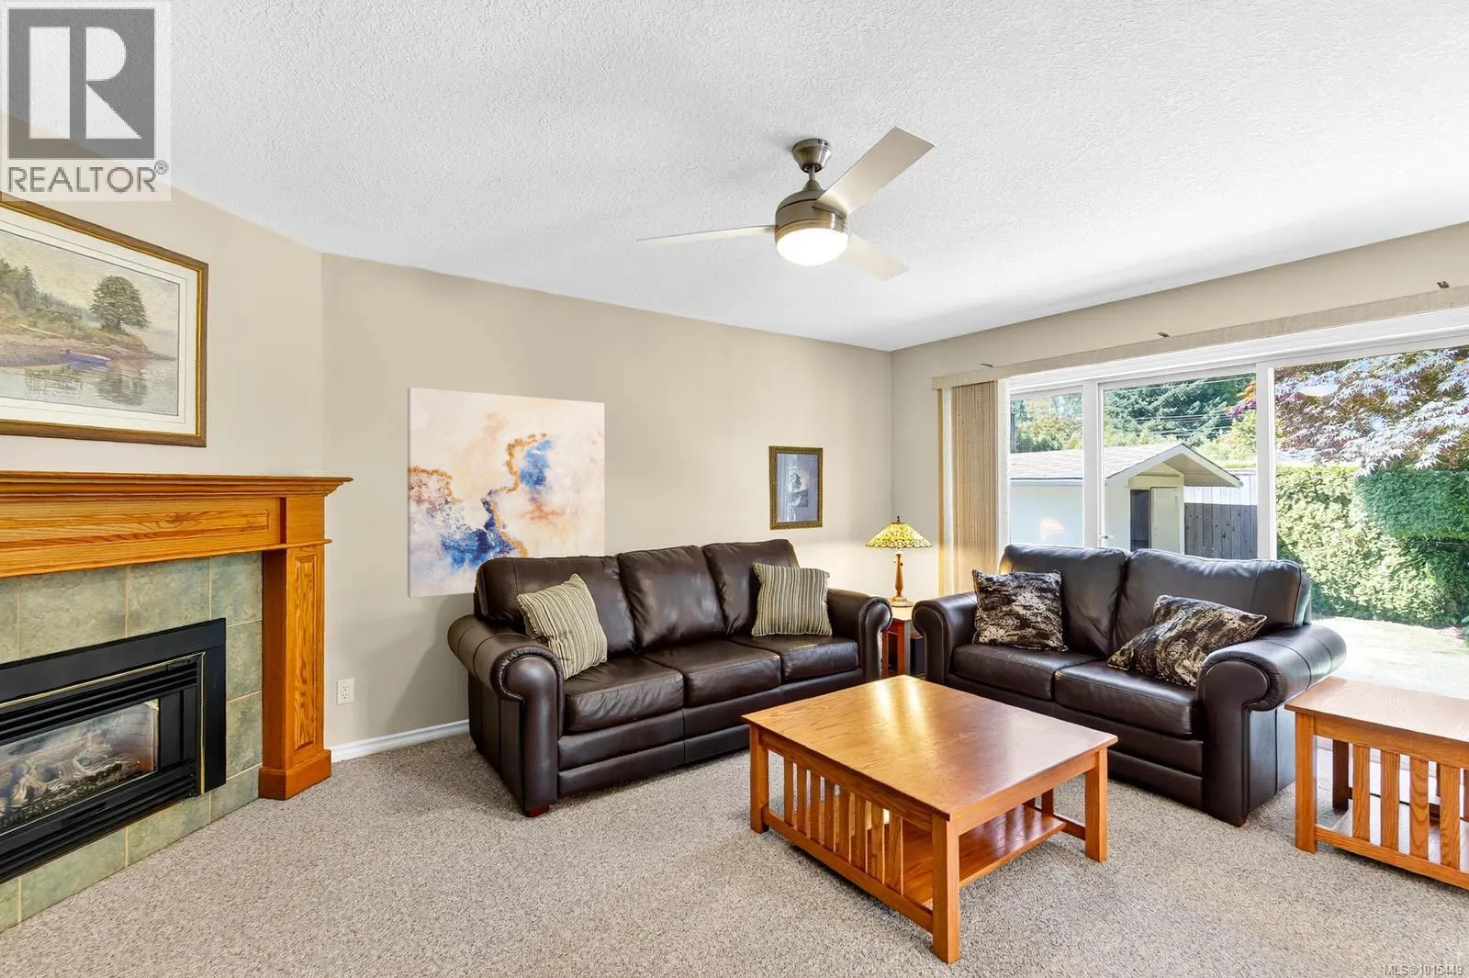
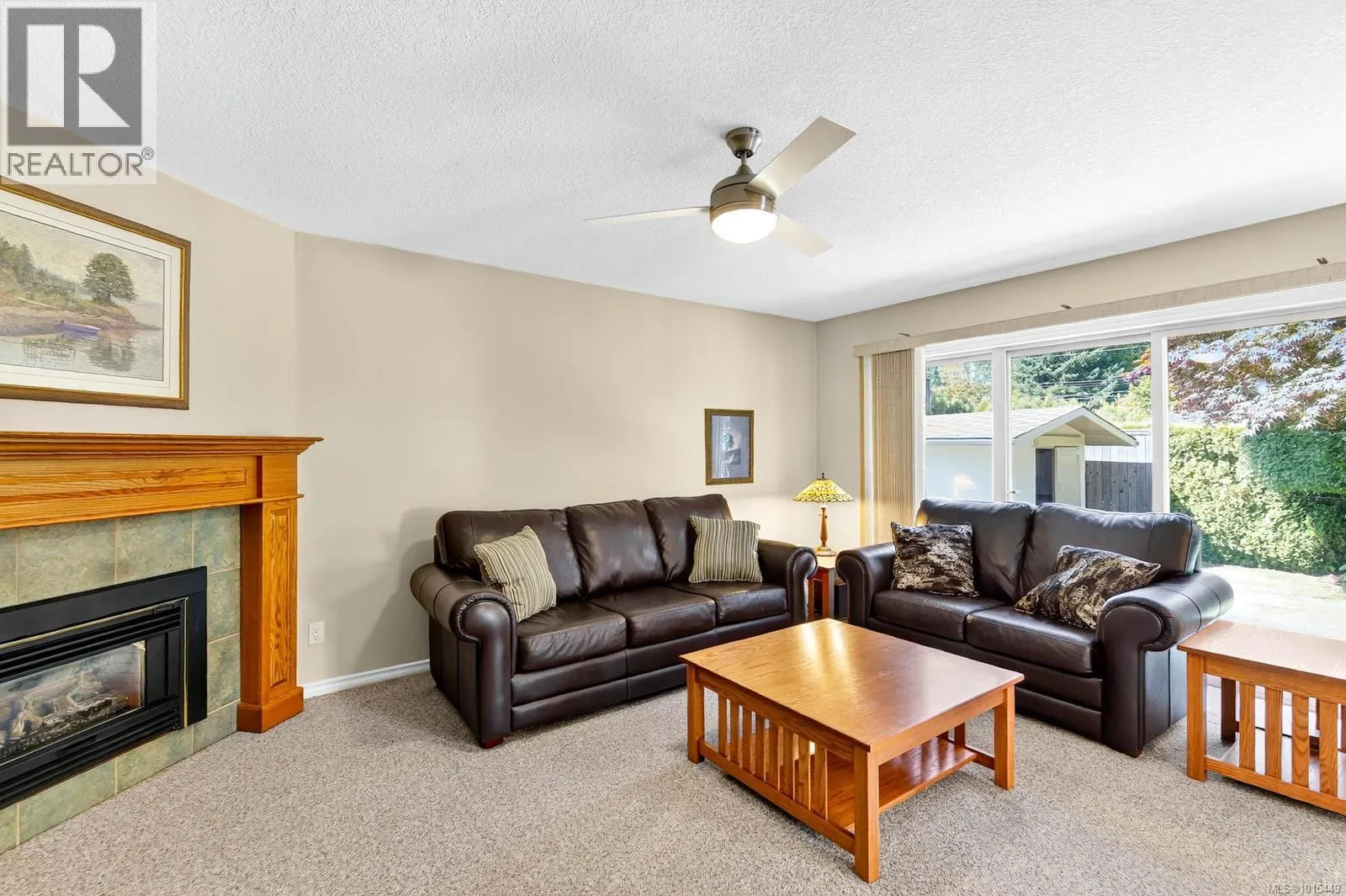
- wall art [407,386,606,599]
